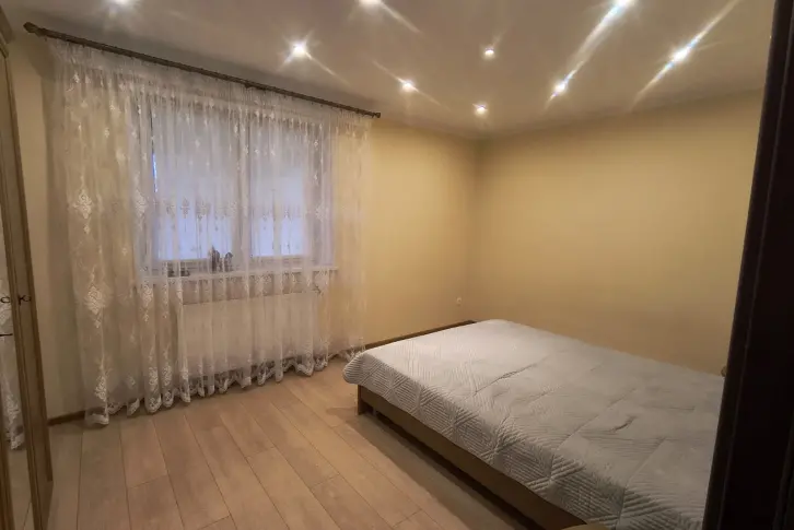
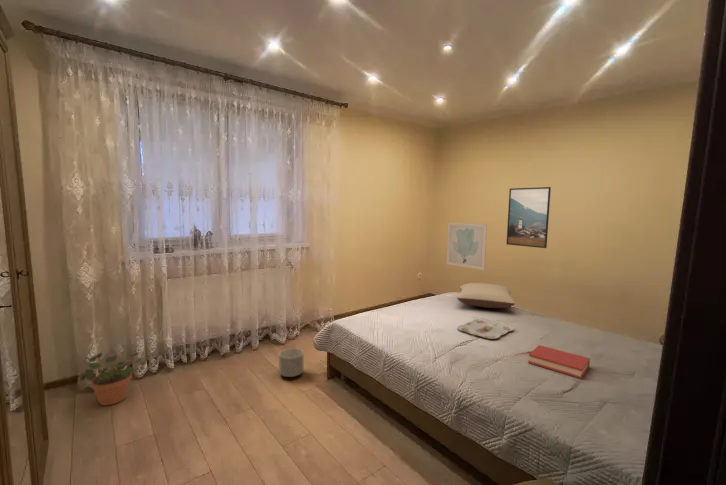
+ planter [278,347,305,378]
+ pillow [456,282,517,309]
+ hardback book [527,344,591,380]
+ serving tray [456,318,515,340]
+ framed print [506,186,552,249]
+ wall art [445,221,488,271]
+ potted plant [83,349,146,406]
